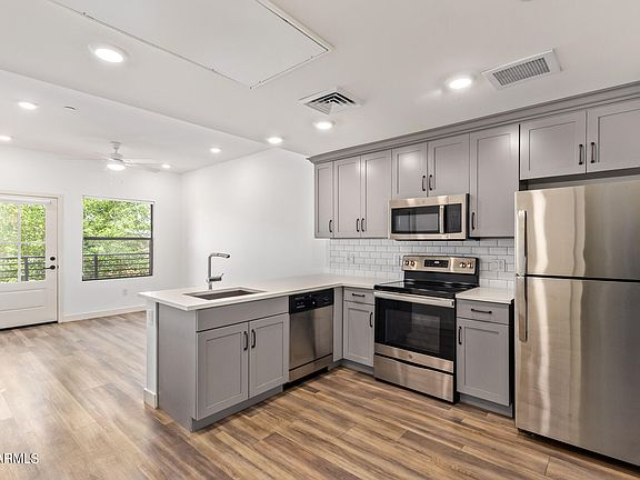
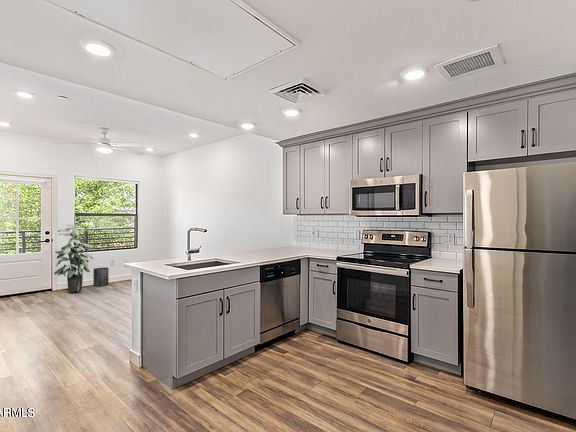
+ trash can [92,266,110,288]
+ indoor plant [53,224,95,293]
